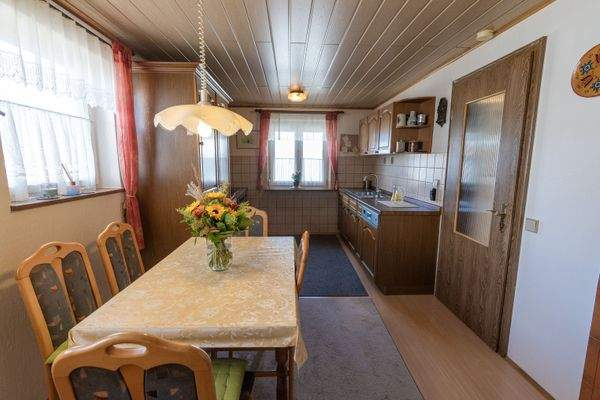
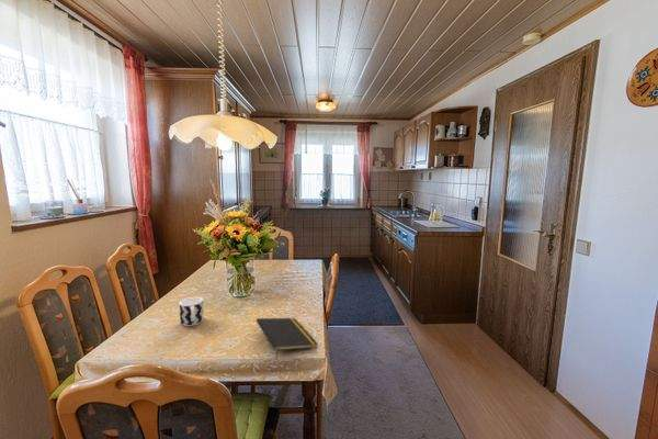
+ cup [178,296,205,327]
+ notepad [256,317,319,362]
